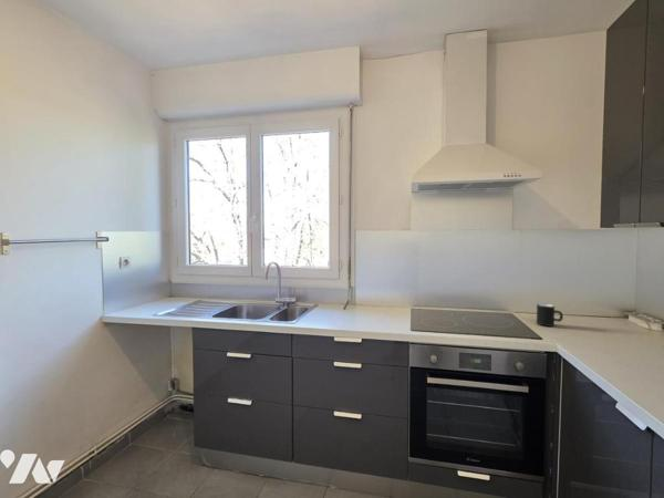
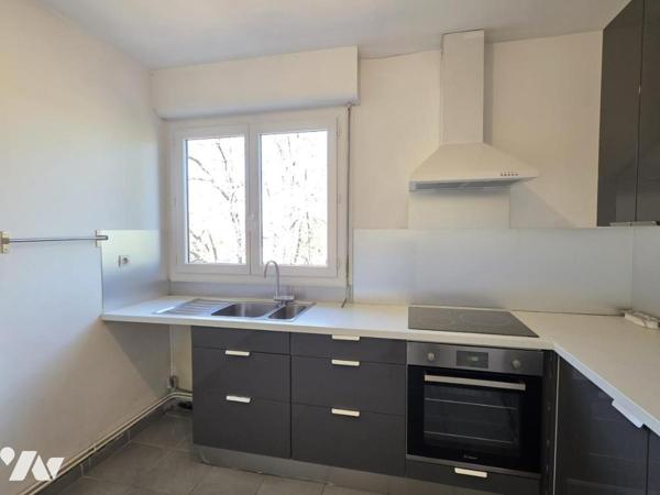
- mug [536,302,564,328]
